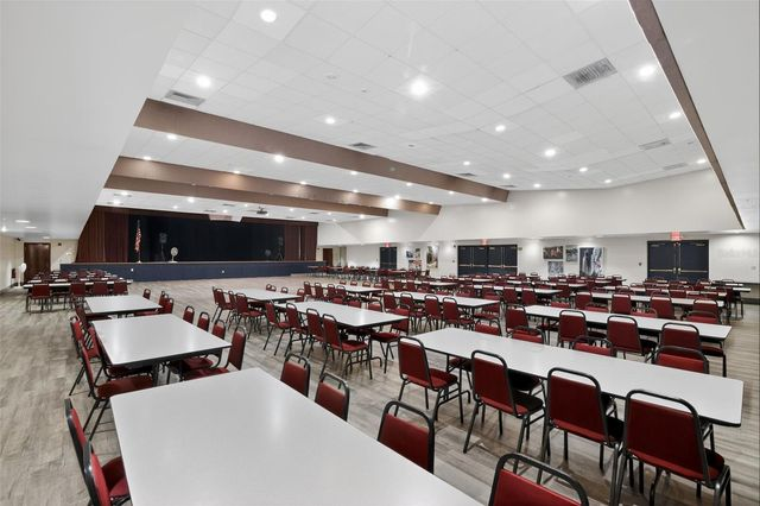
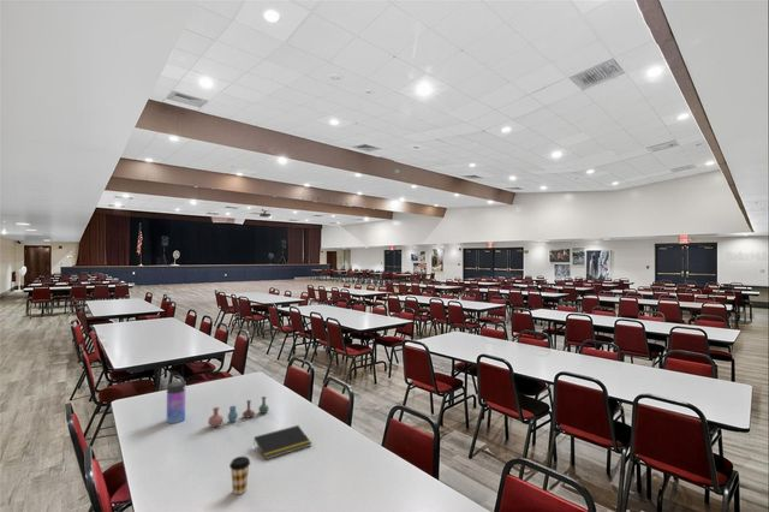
+ notepad [252,424,312,460]
+ vase [207,395,270,428]
+ water bottle [166,374,187,424]
+ coffee cup [228,456,251,495]
